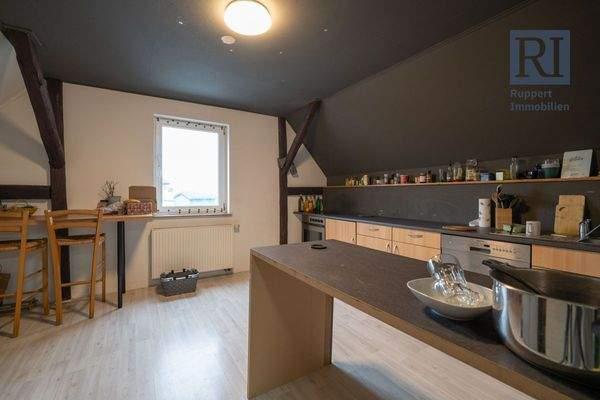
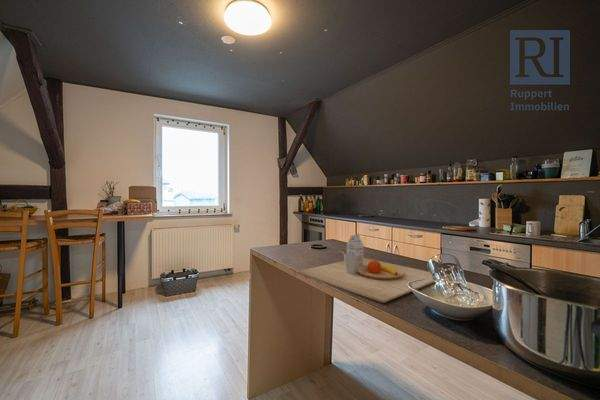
+ cutting board [297,234,435,304]
